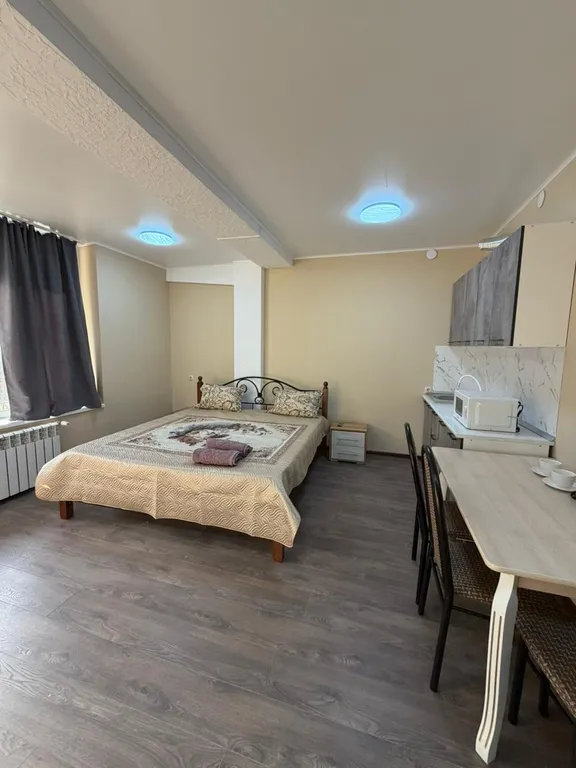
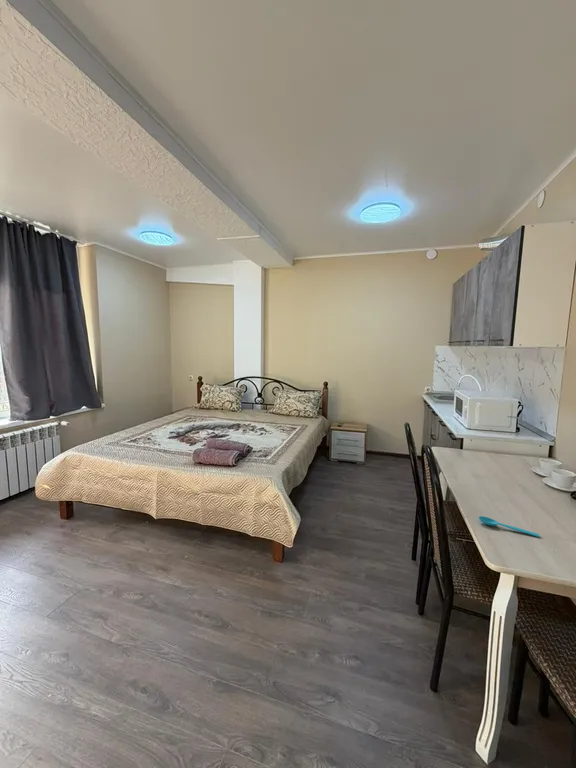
+ spoon [478,515,541,538]
